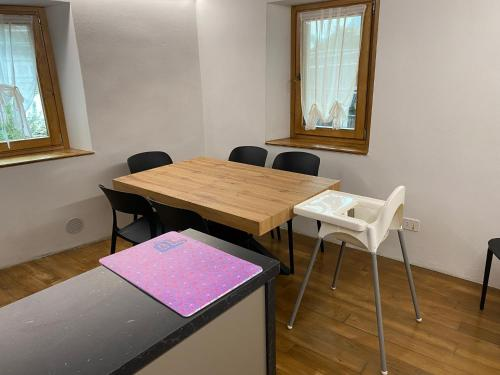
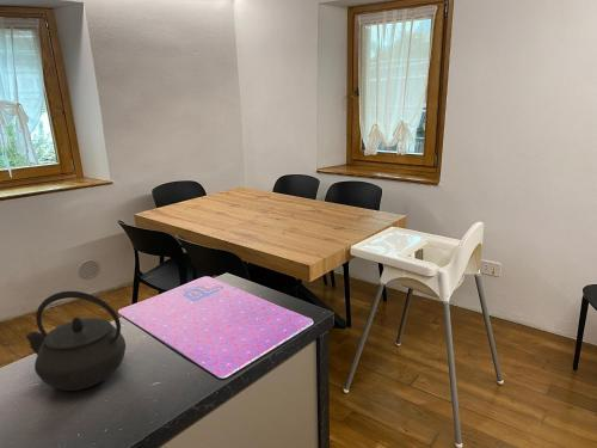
+ kettle [24,290,127,392]
